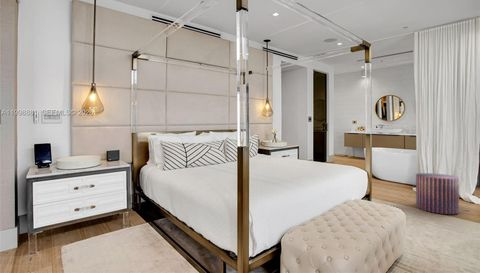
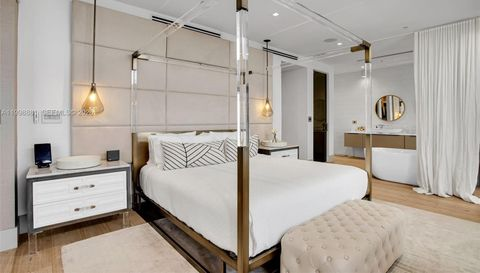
- stool [415,172,460,215]
